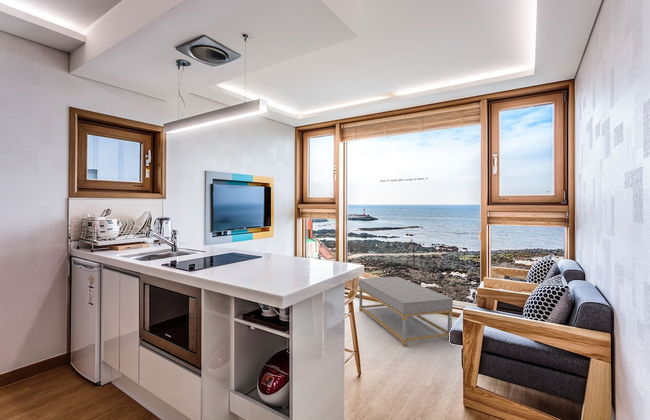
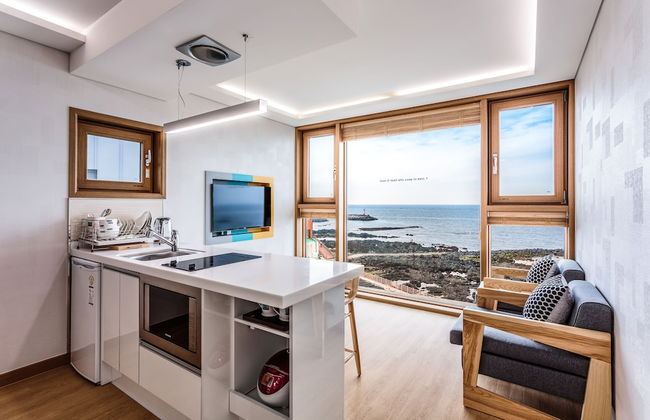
- coffee table [358,276,454,346]
